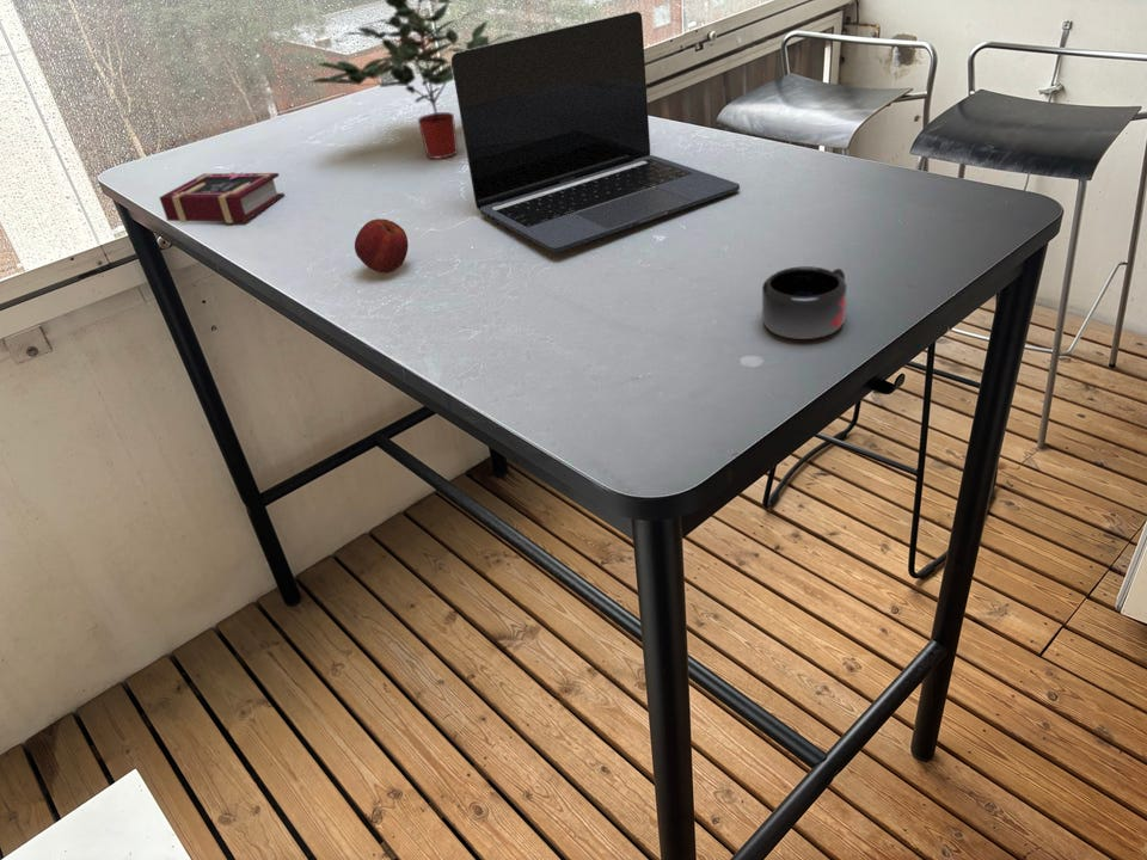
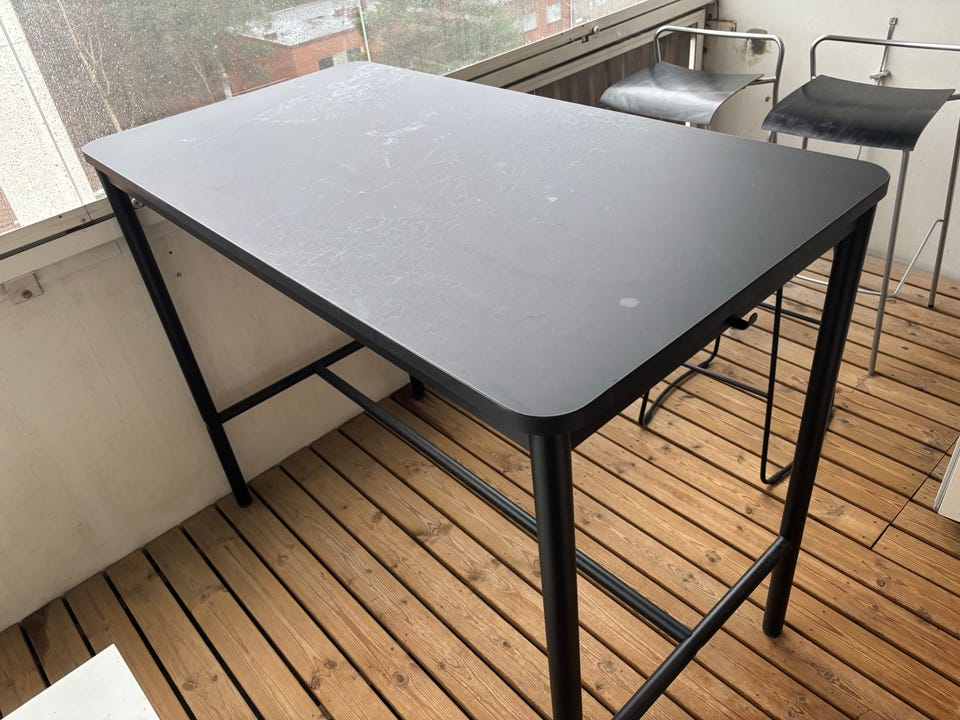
- book [158,171,286,225]
- laptop [450,11,741,253]
- apple [354,217,409,275]
- mug [761,265,848,340]
- potted plant [308,0,516,159]
